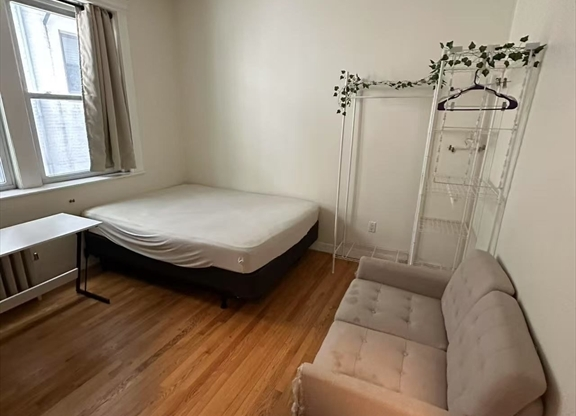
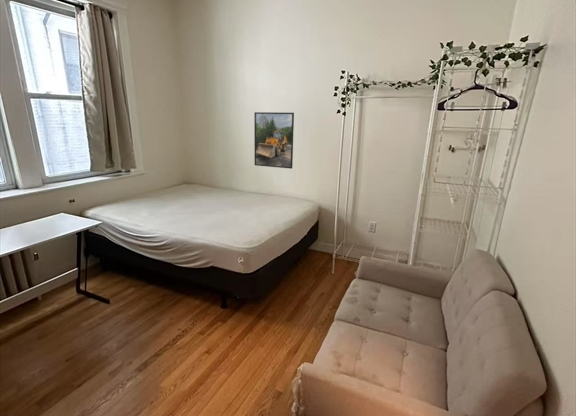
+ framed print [253,111,295,169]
